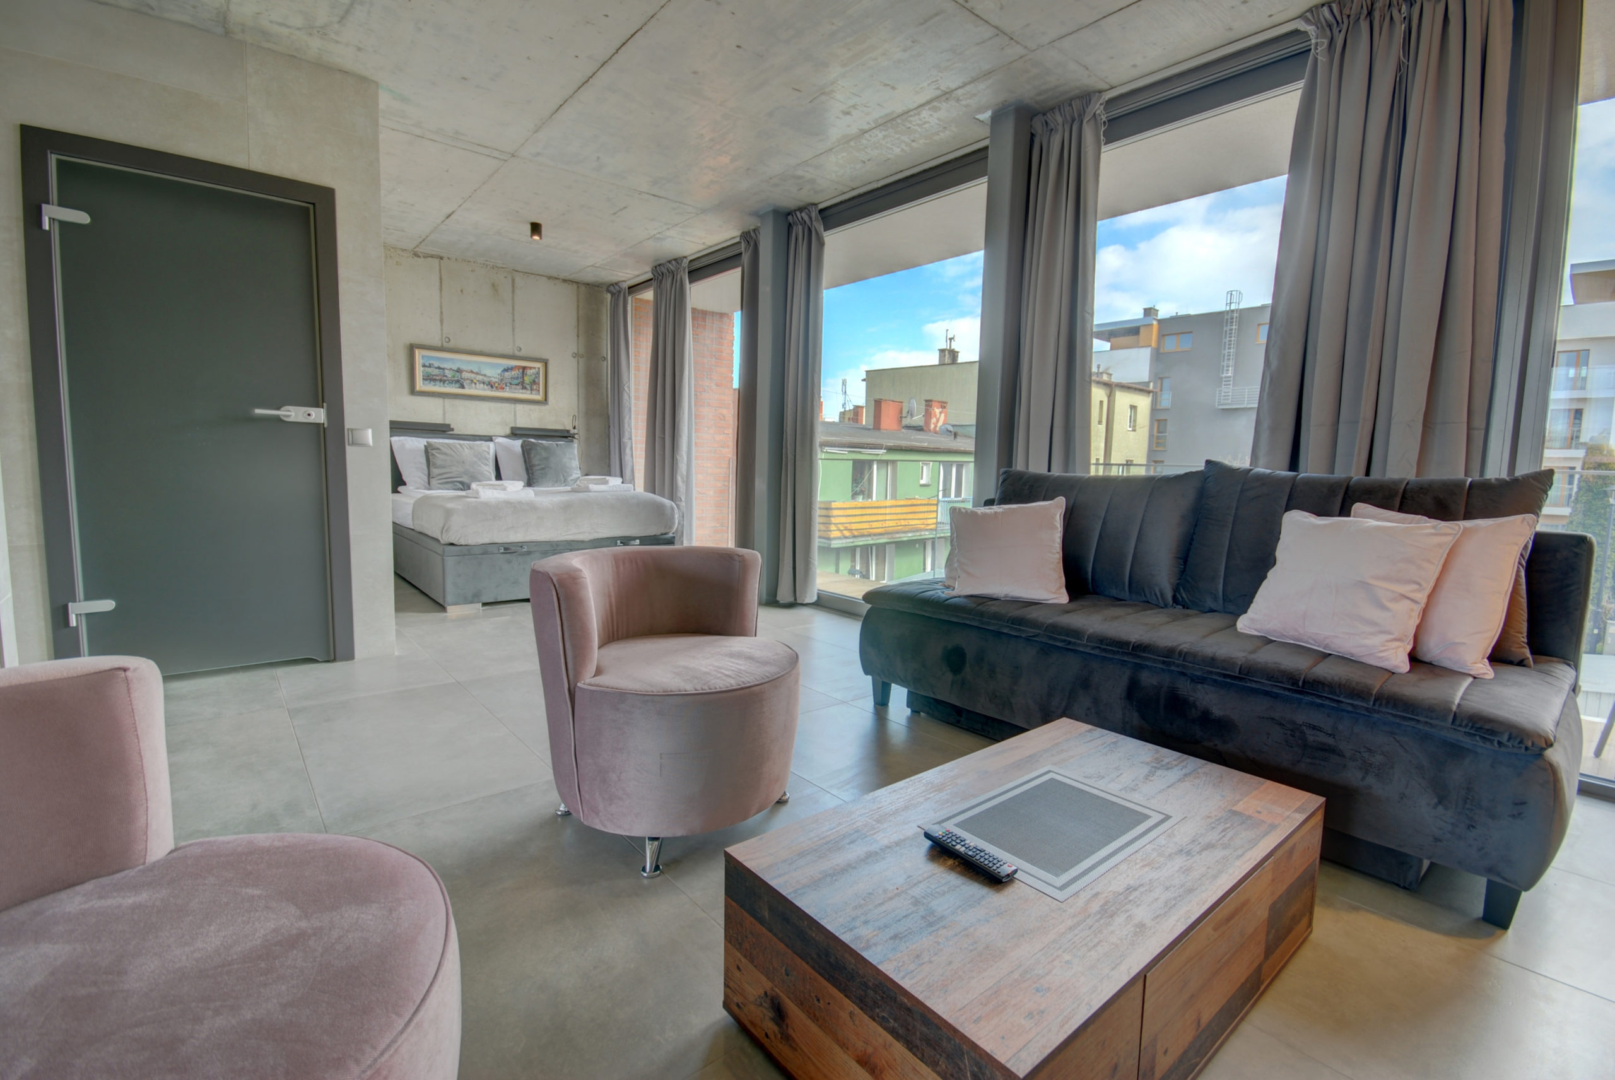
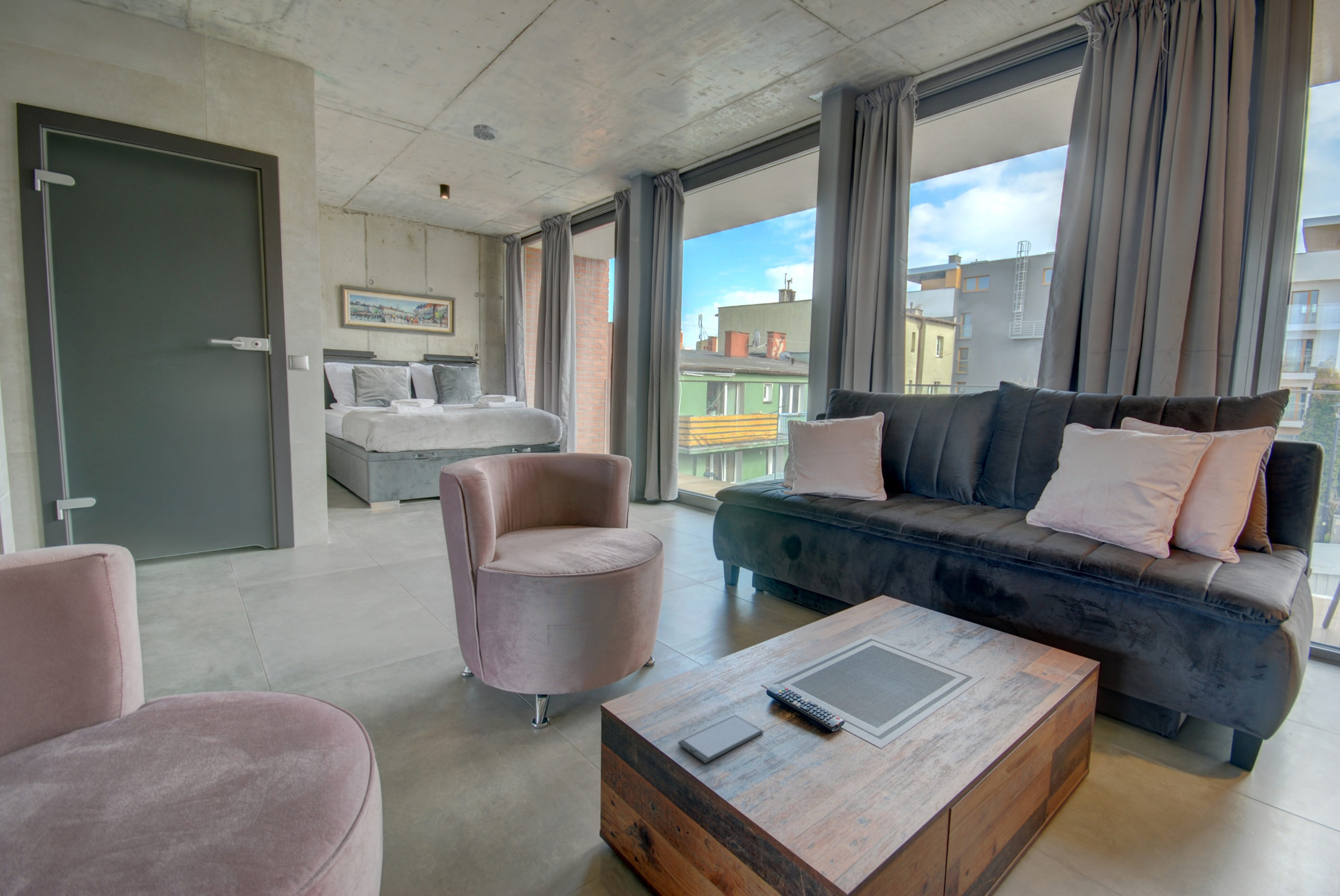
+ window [677,714,764,764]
+ smoke detector [473,124,496,141]
